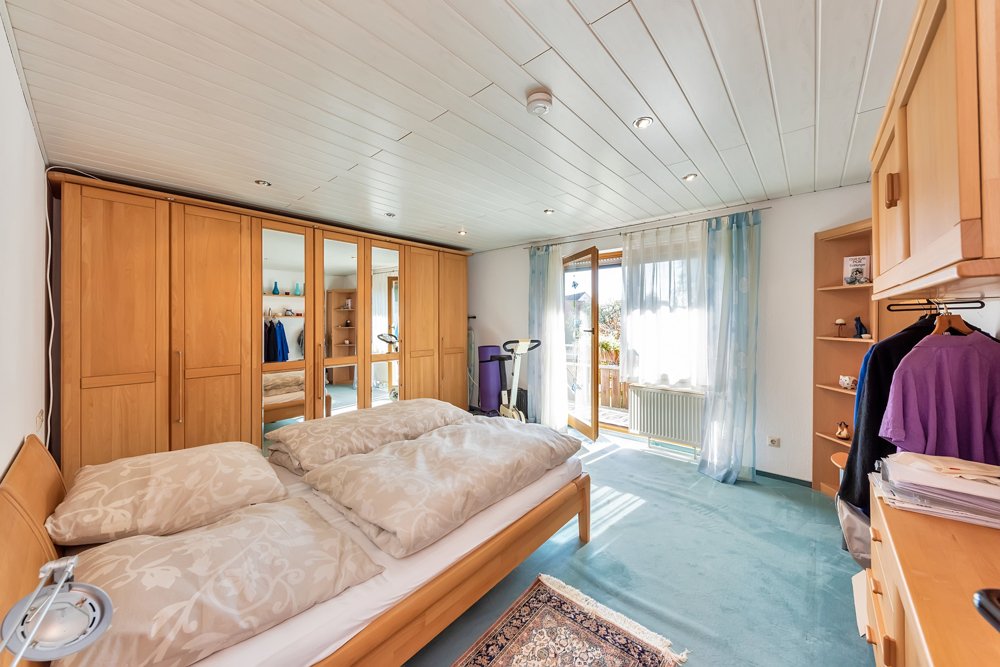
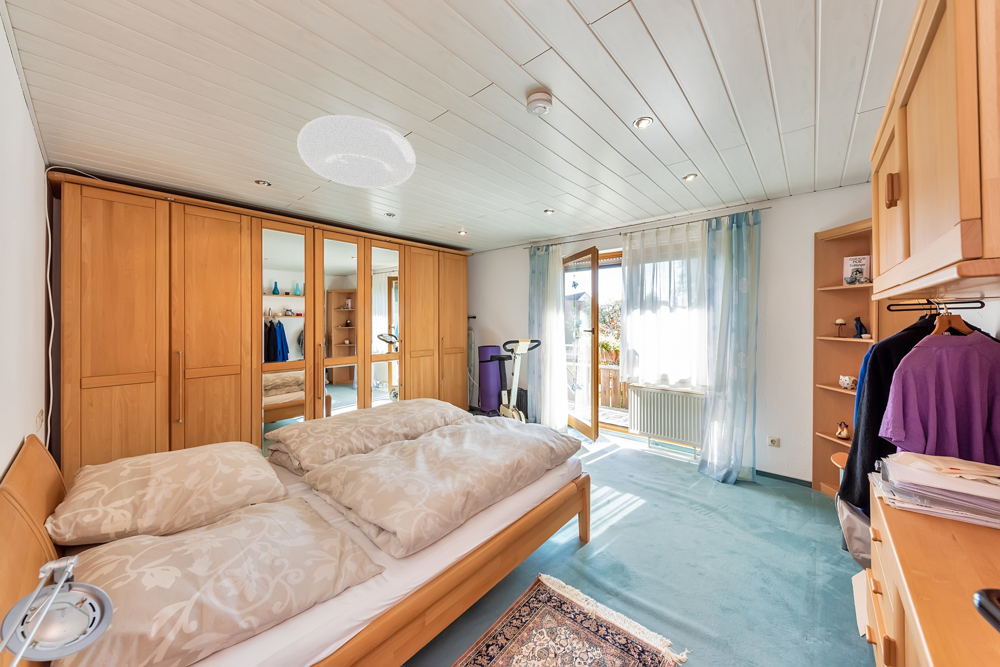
+ ceiling light [296,114,417,189]
